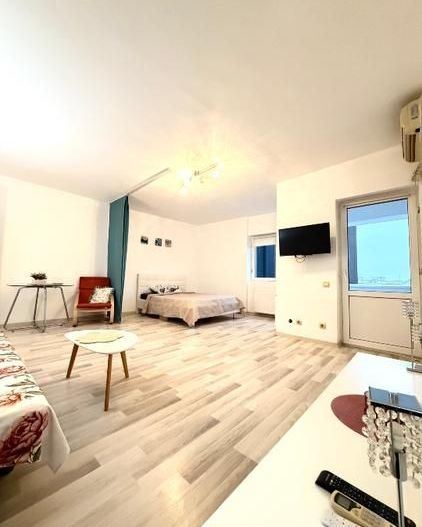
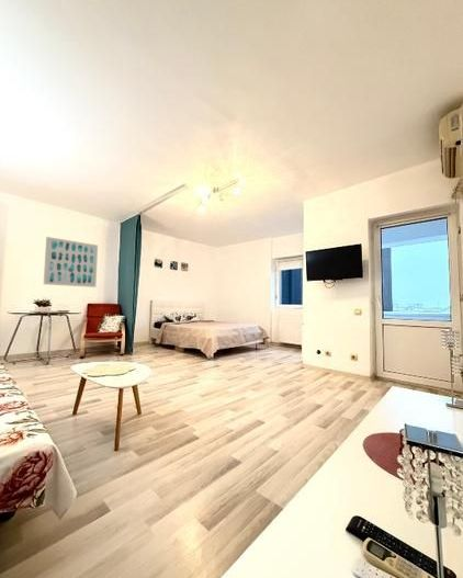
+ wall art [43,236,99,288]
